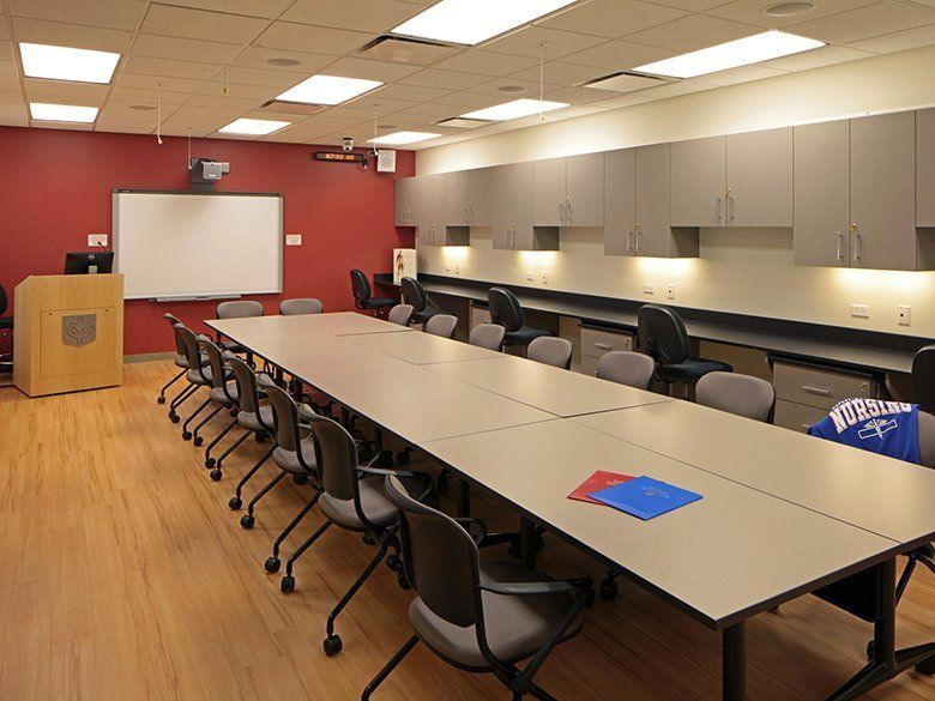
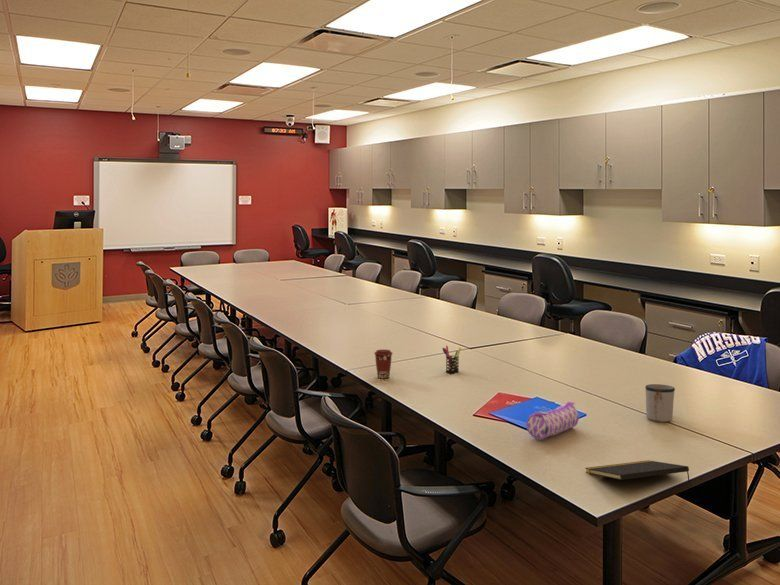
+ mug [644,383,676,423]
+ notepad [584,459,691,483]
+ pen holder [441,345,462,374]
+ coffee cup [373,349,394,379]
+ pencil case [525,401,580,440]
